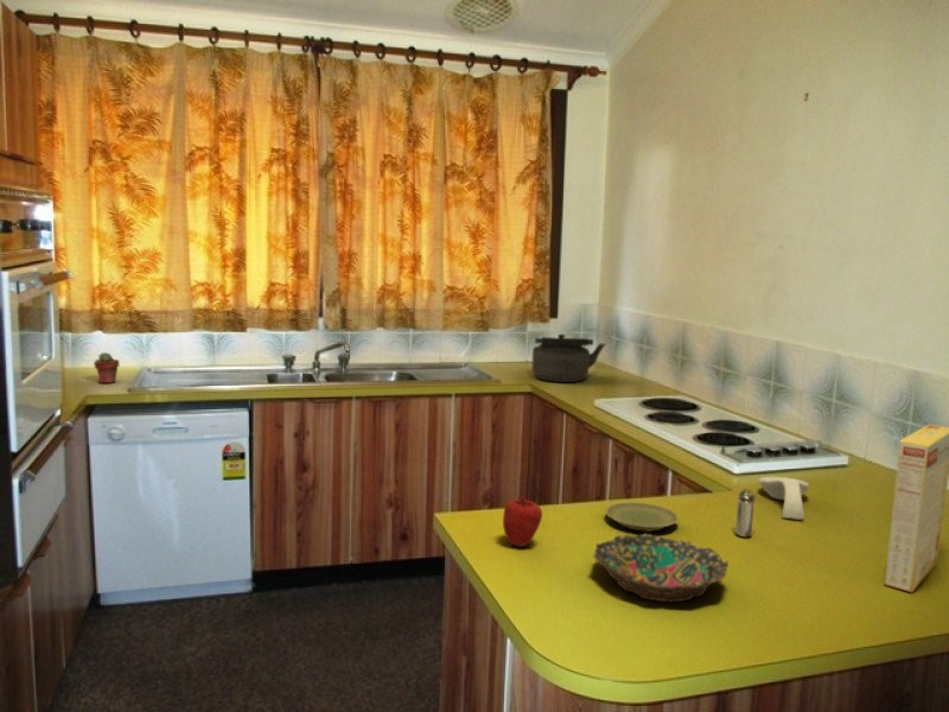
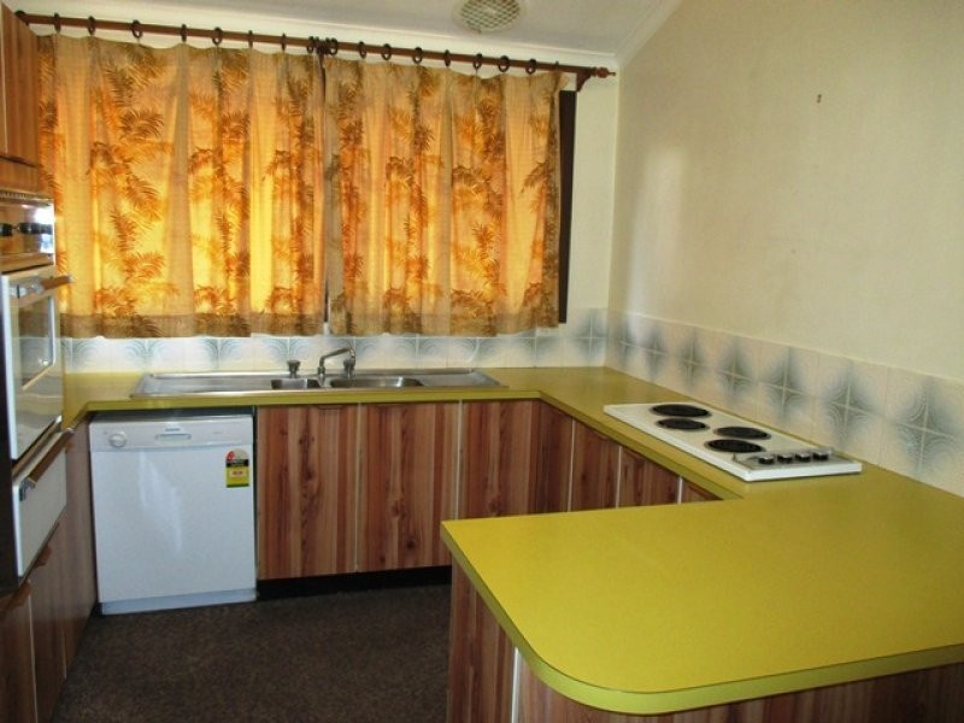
- kettle [531,332,607,383]
- plate [604,501,680,532]
- shaker [734,488,757,539]
- bowl [592,533,730,603]
- apple [502,495,543,548]
- potted succulent [93,351,120,384]
- spoon rest [757,476,810,521]
- cereal box [883,424,949,593]
